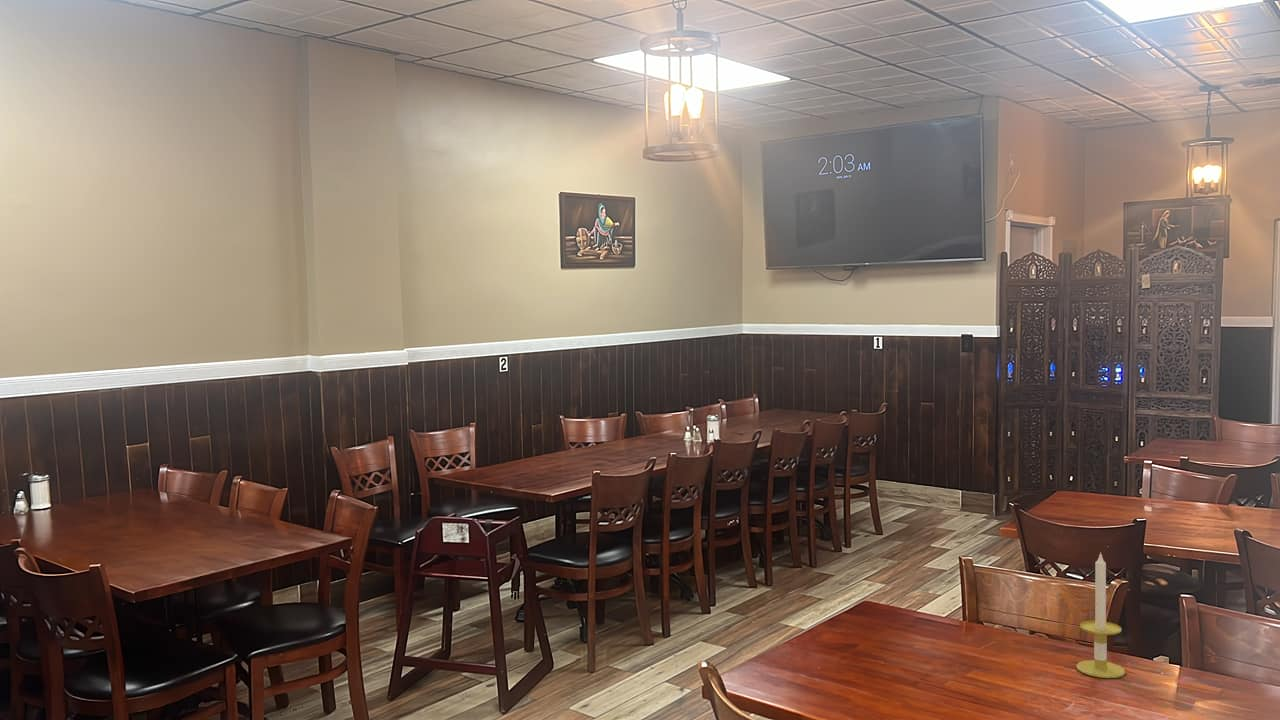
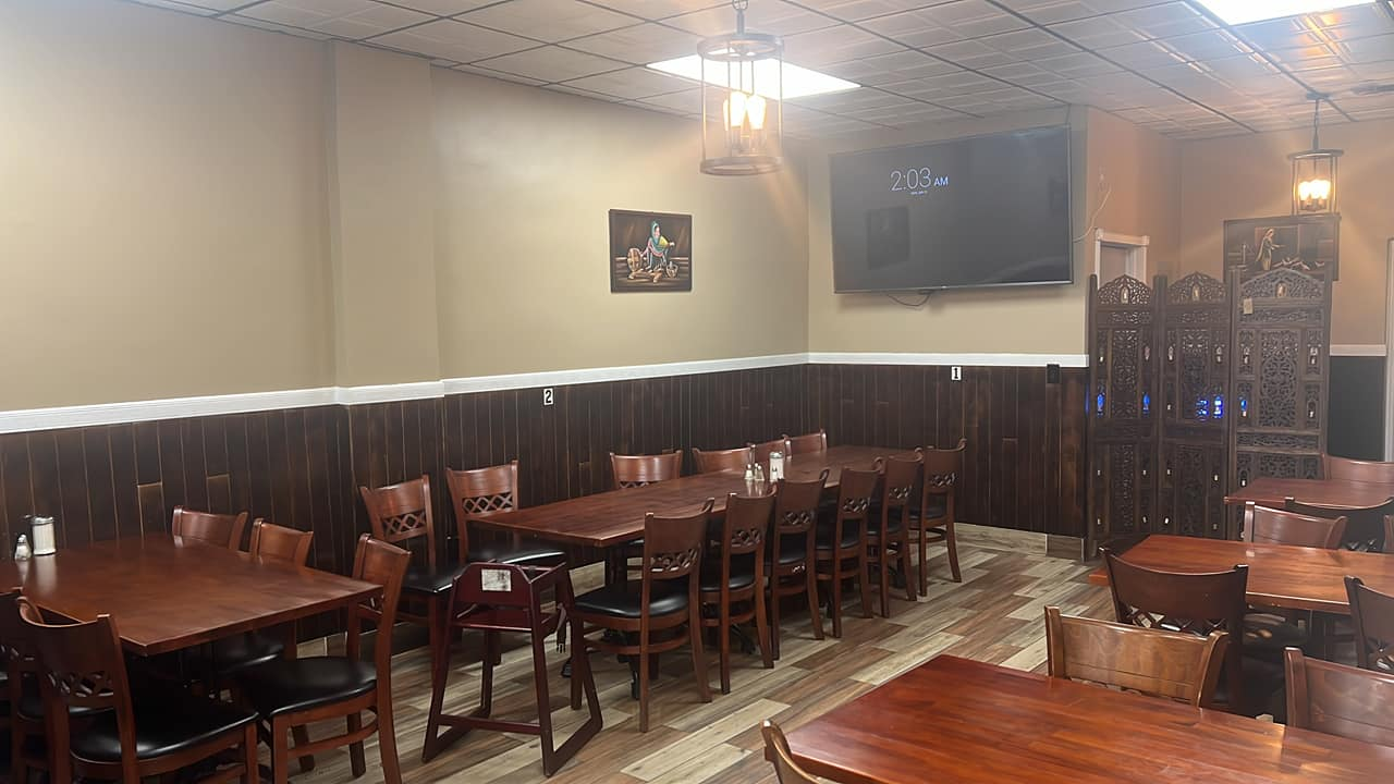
- candle [1075,551,1126,679]
